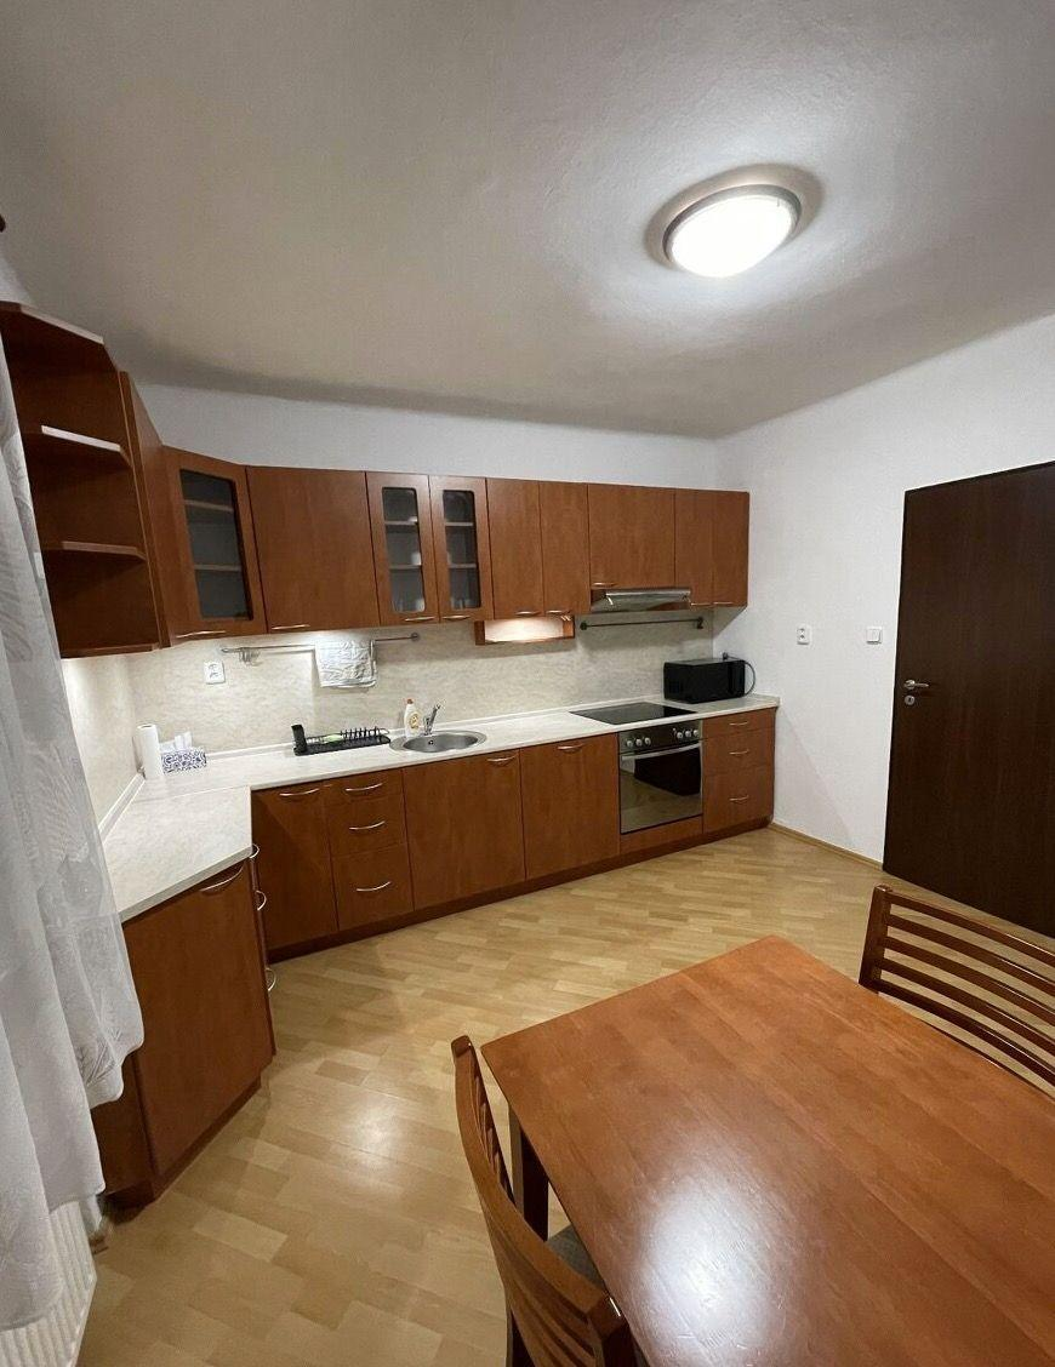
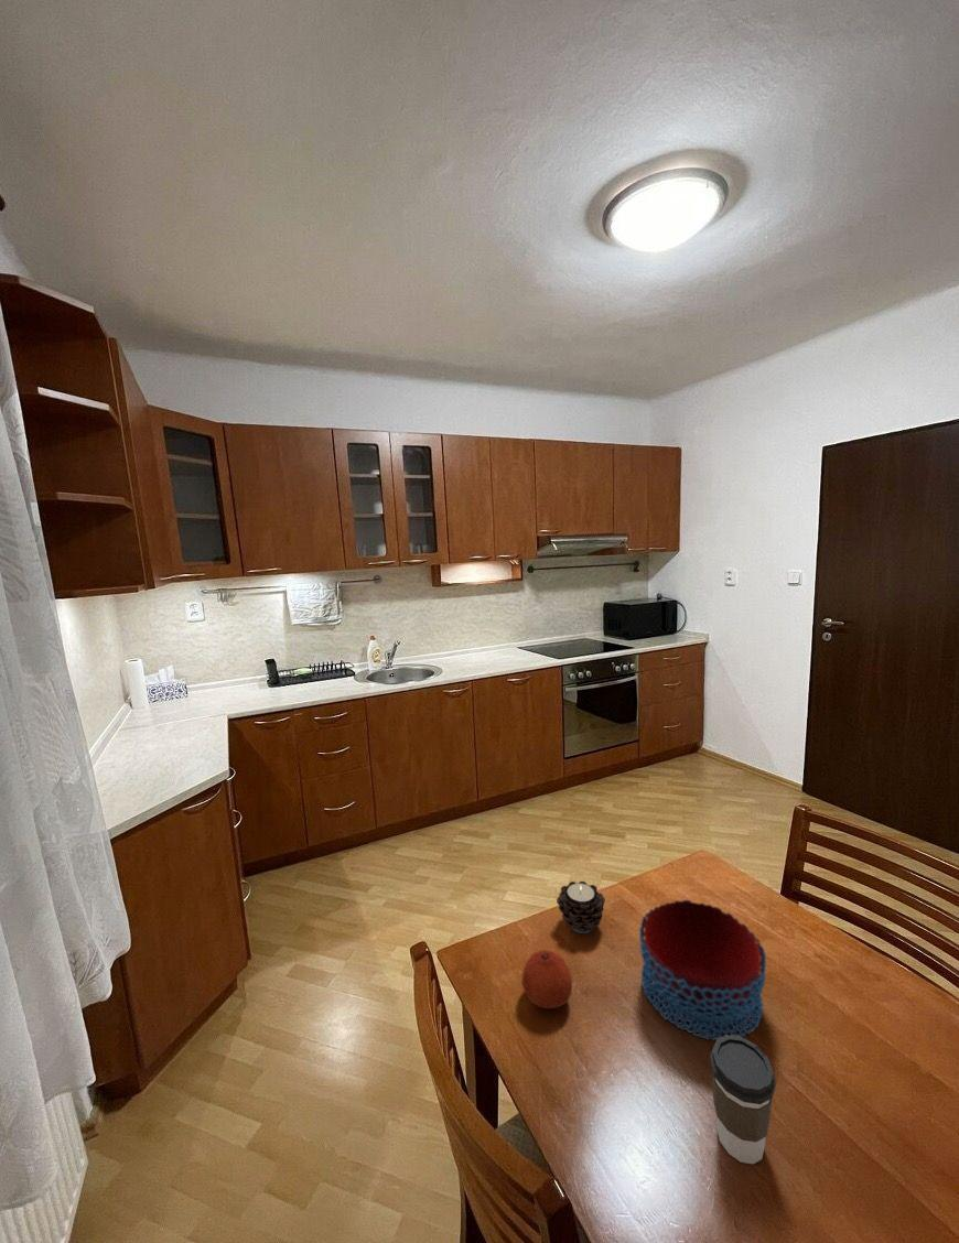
+ candle [556,880,606,934]
+ coffee cup [709,1034,777,1165]
+ bowl [638,899,767,1041]
+ fruit [520,949,573,1009]
